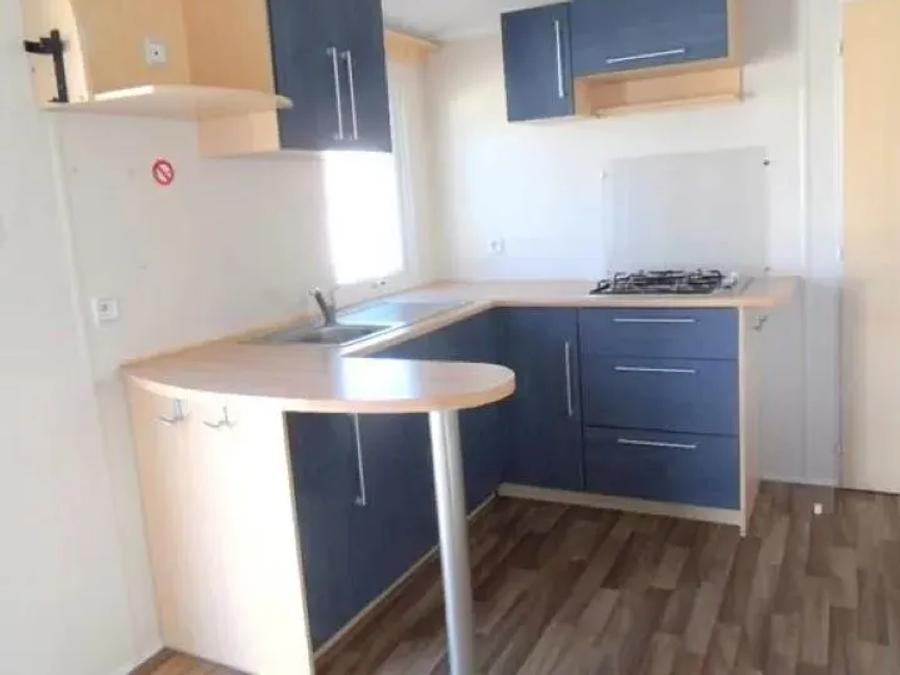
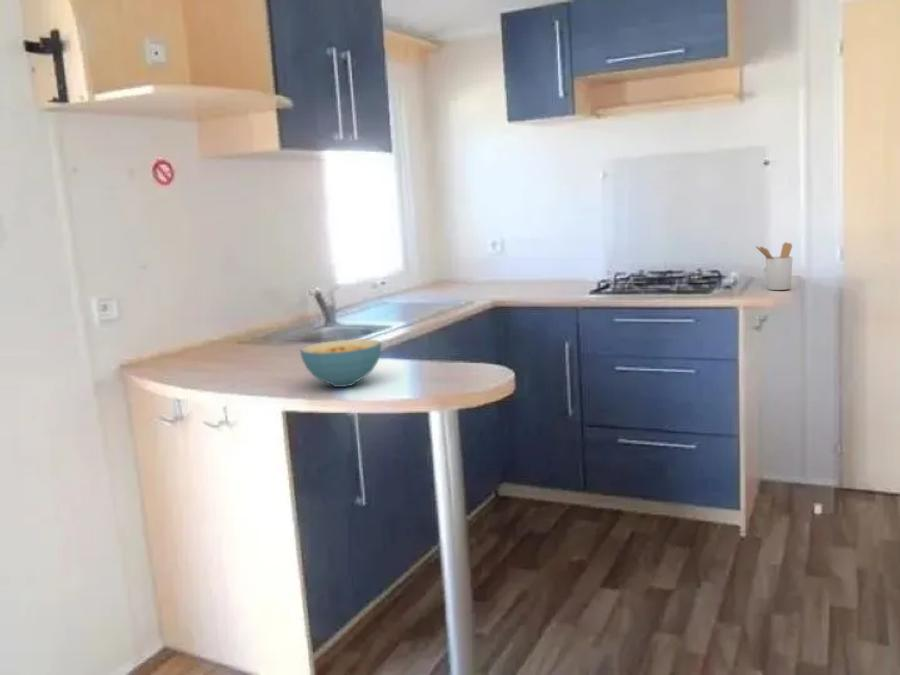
+ cereal bowl [299,338,382,388]
+ utensil holder [754,241,793,291]
